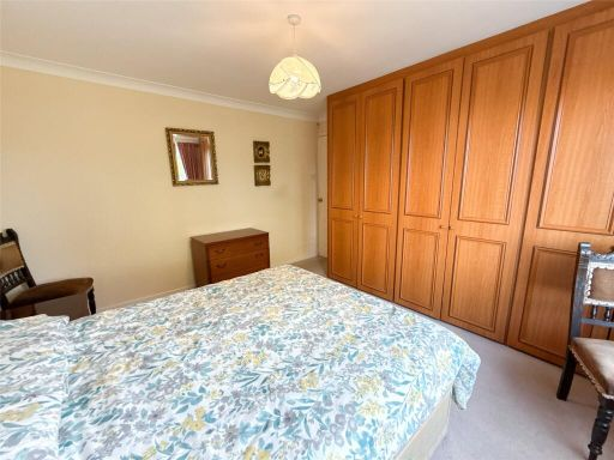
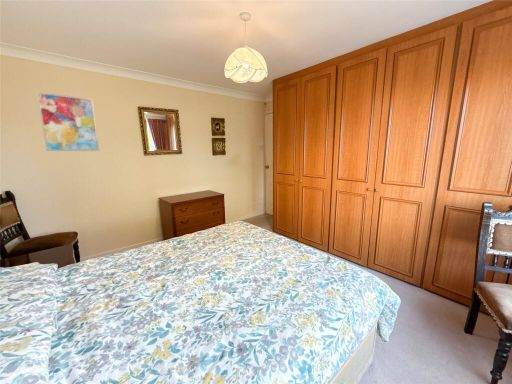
+ wall art [35,91,100,152]
